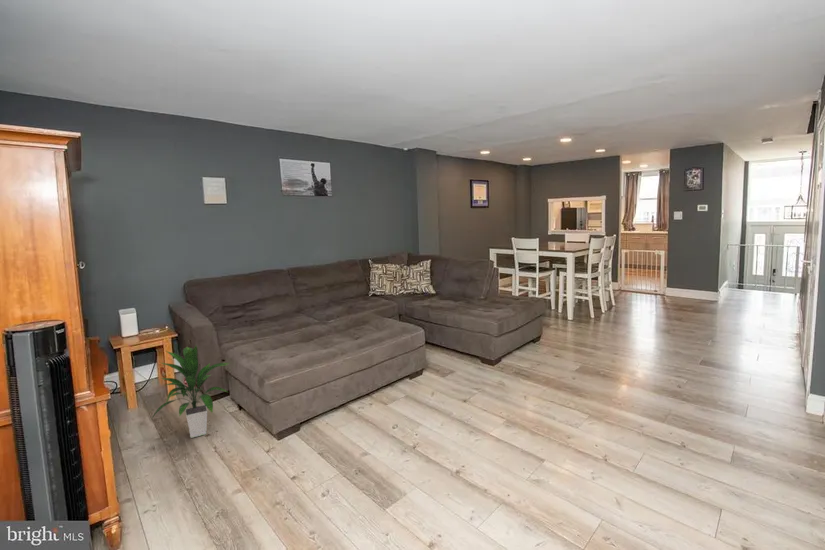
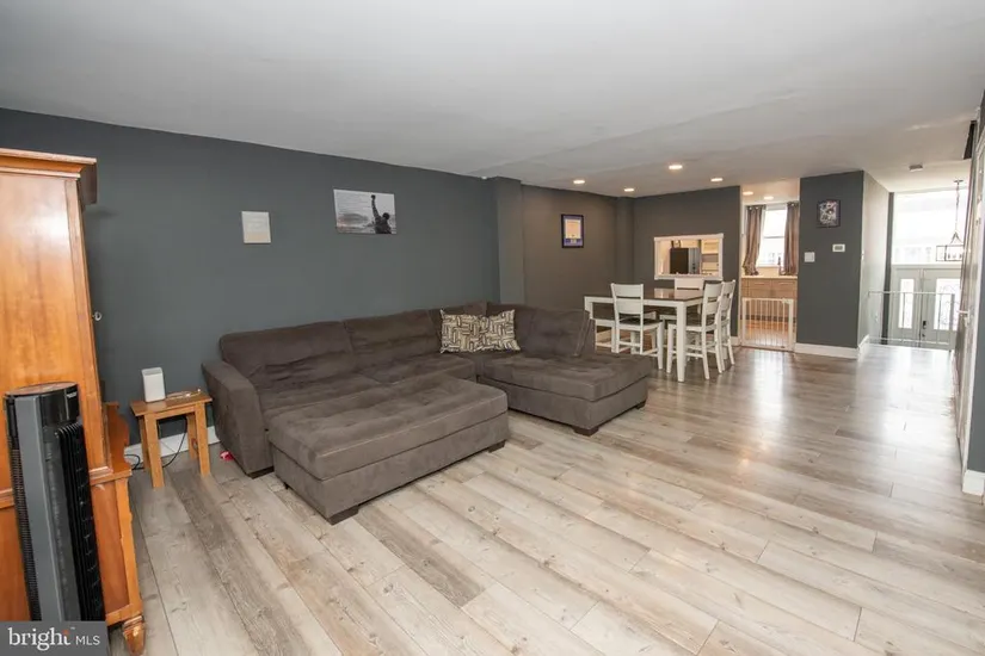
- indoor plant [149,345,230,439]
